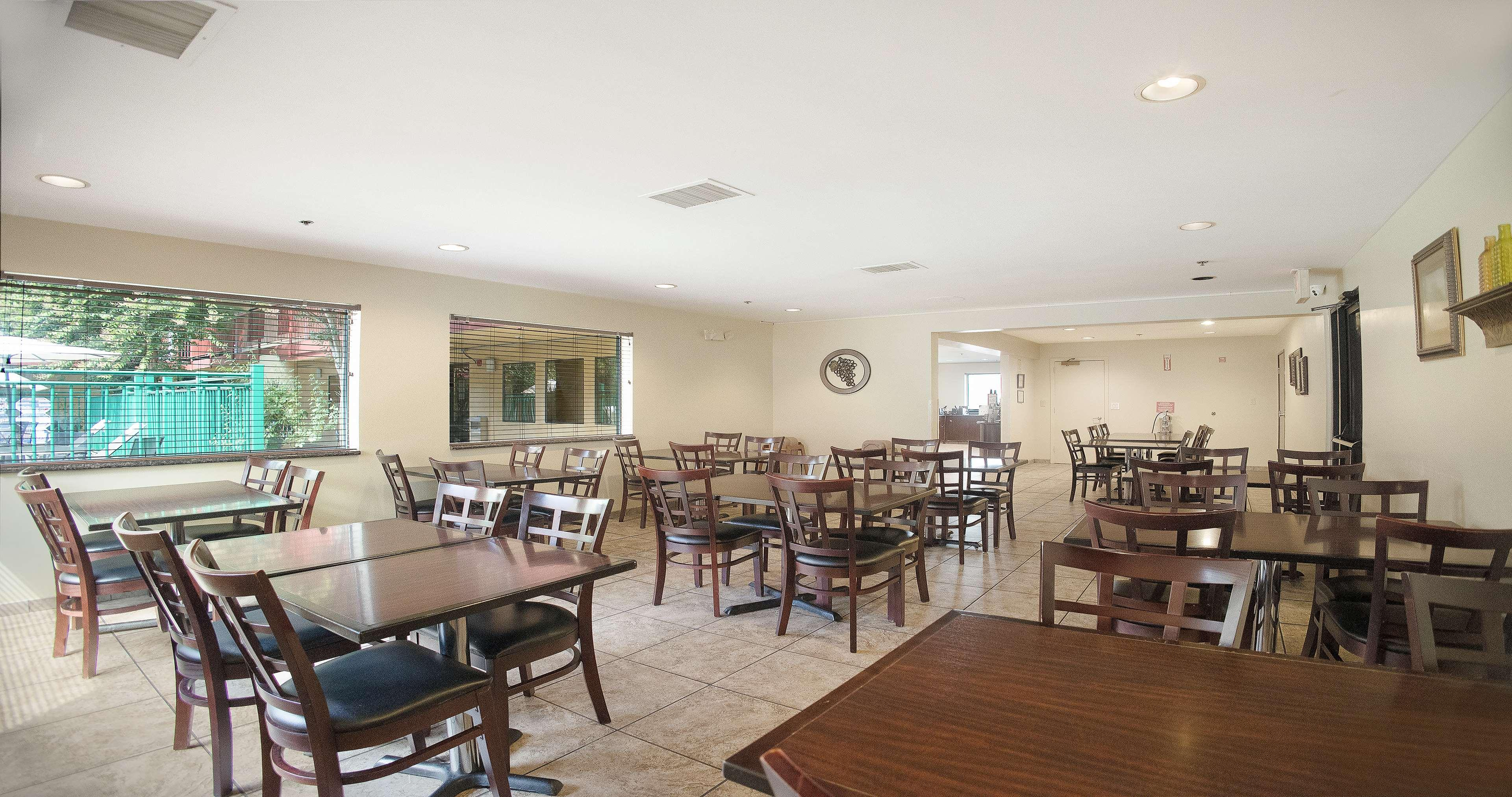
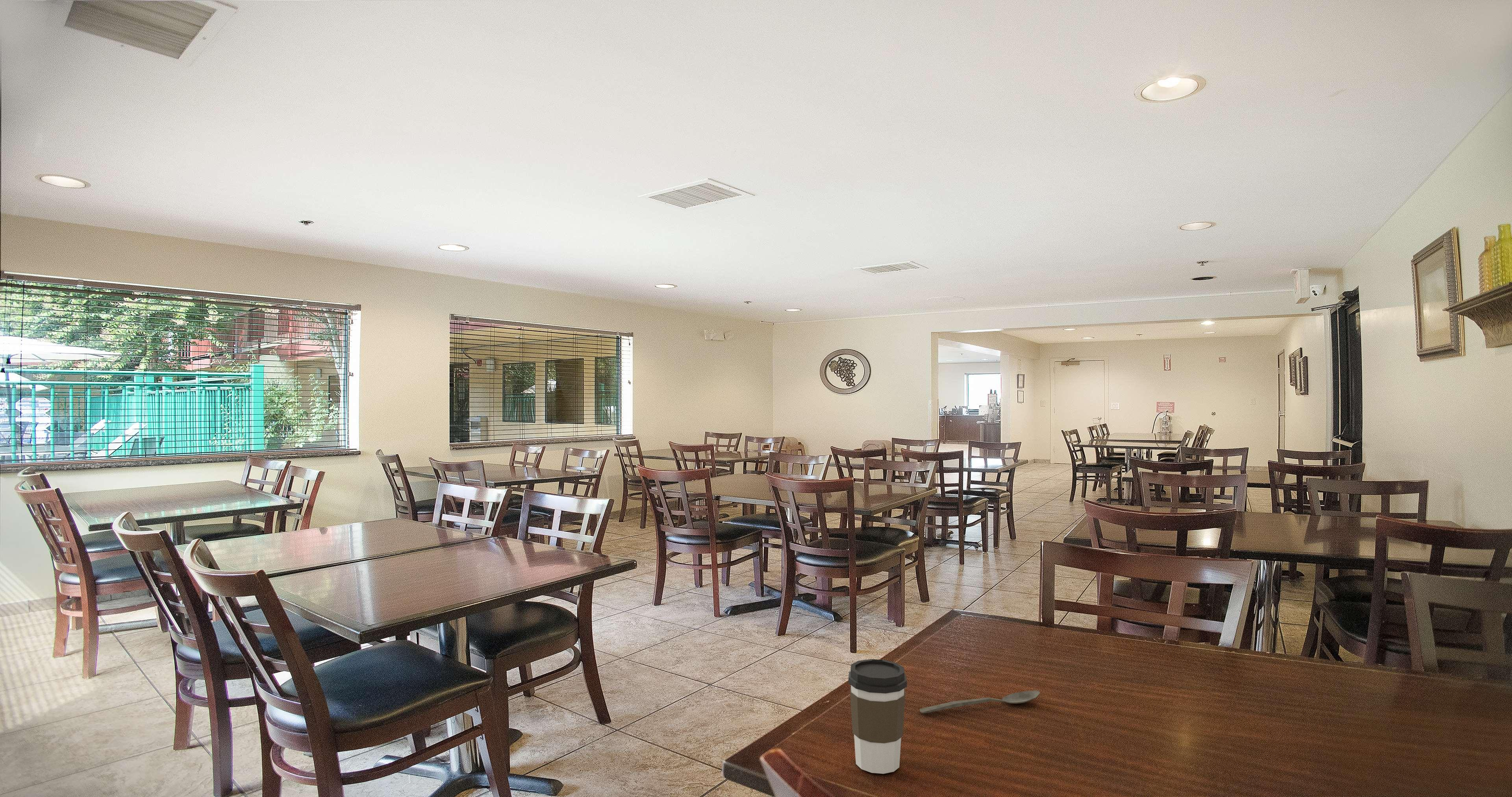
+ spoon [919,690,1040,714]
+ coffee cup [848,659,908,774]
